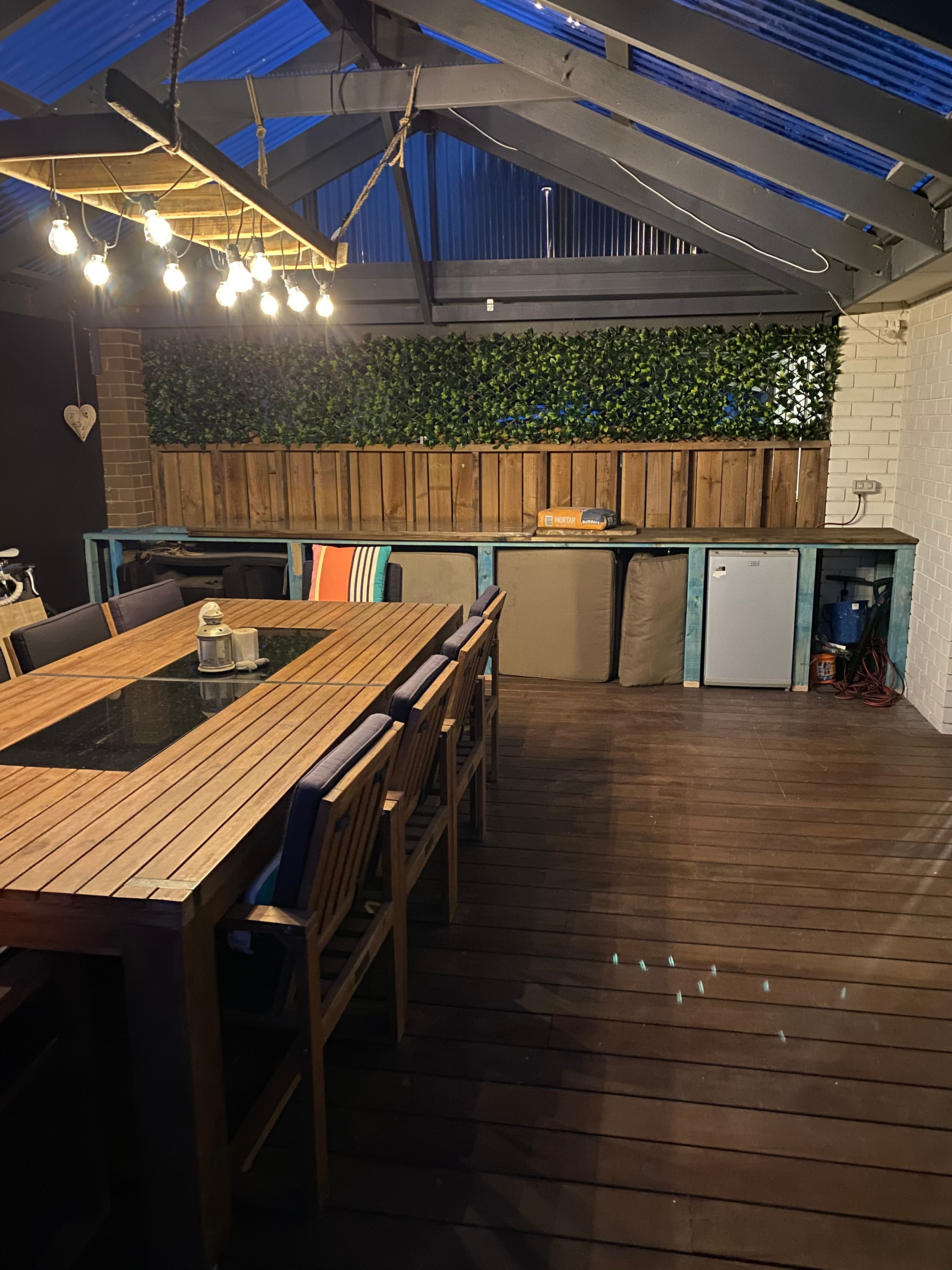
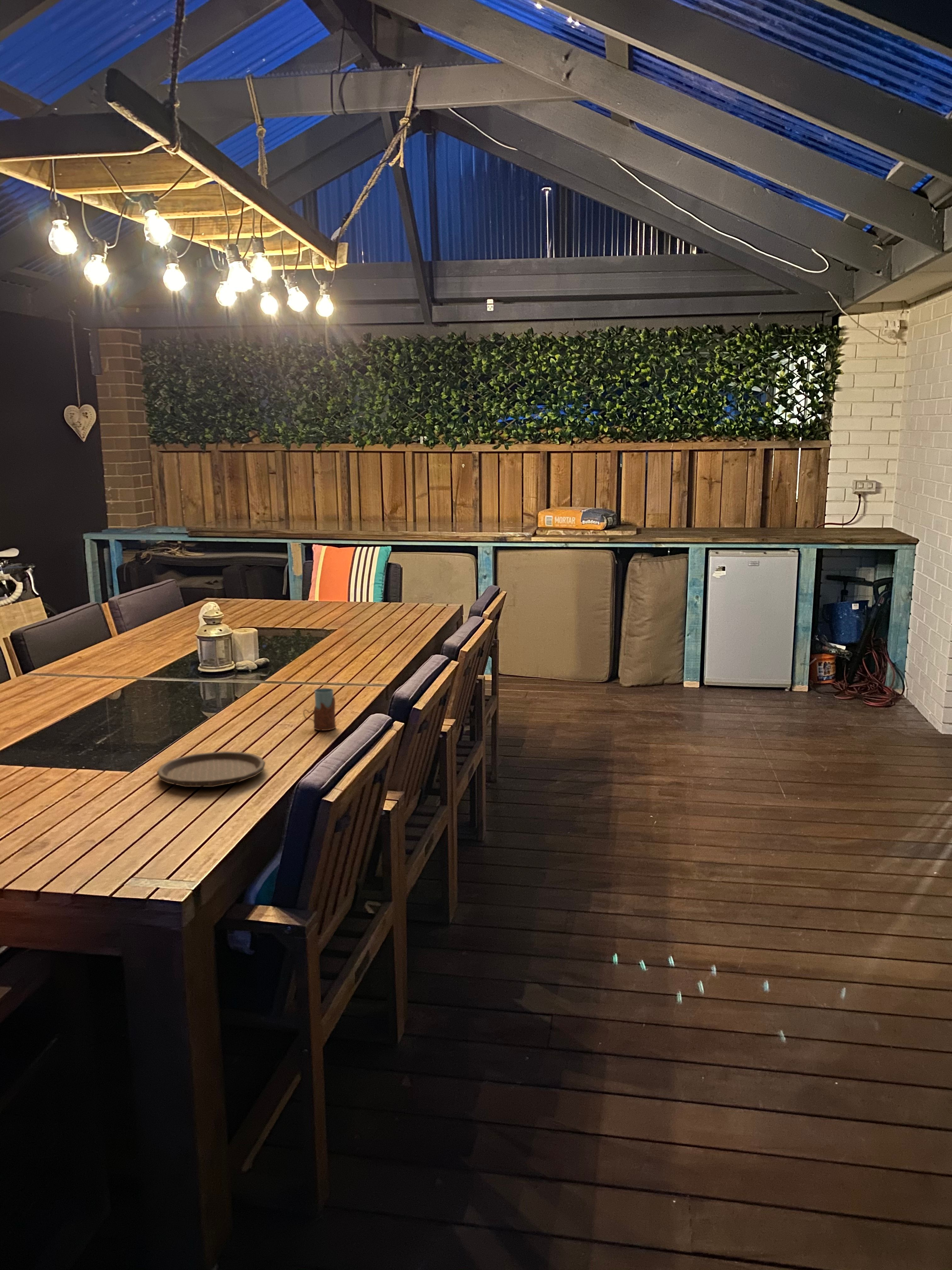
+ plate [156,751,266,787]
+ drinking glass [303,688,336,731]
